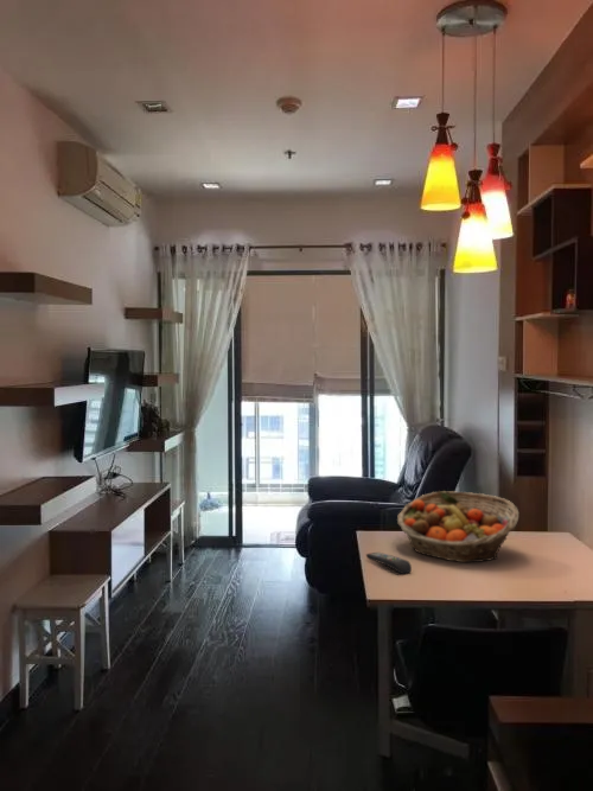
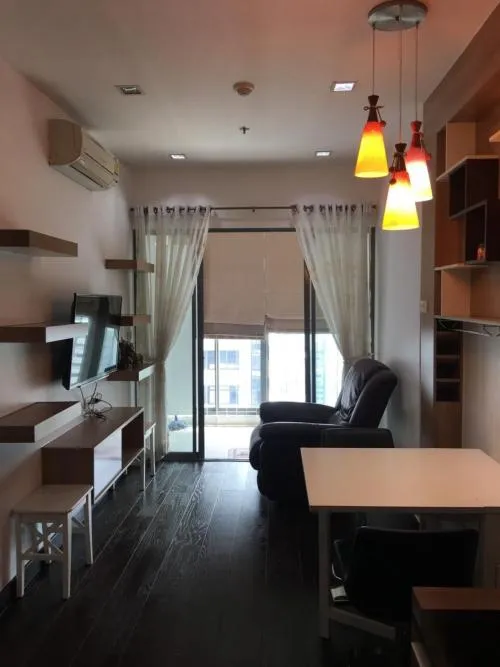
- fruit basket [396,490,519,563]
- remote control [365,551,413,575]
